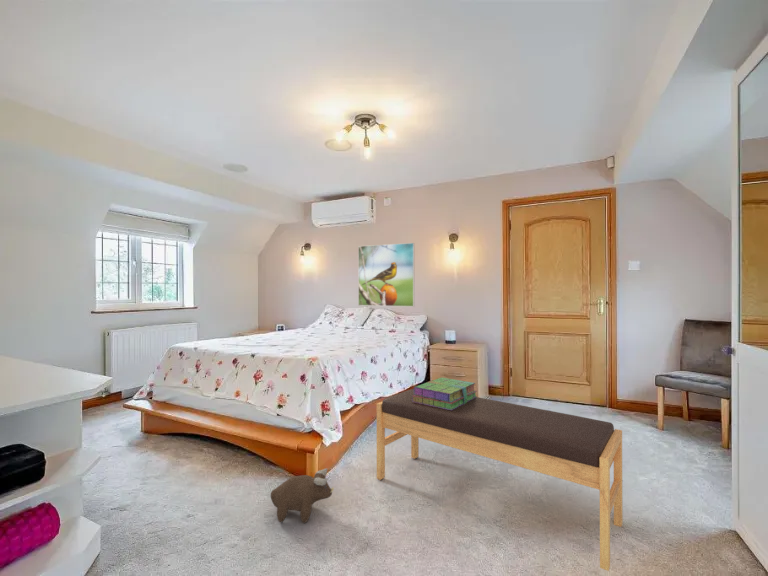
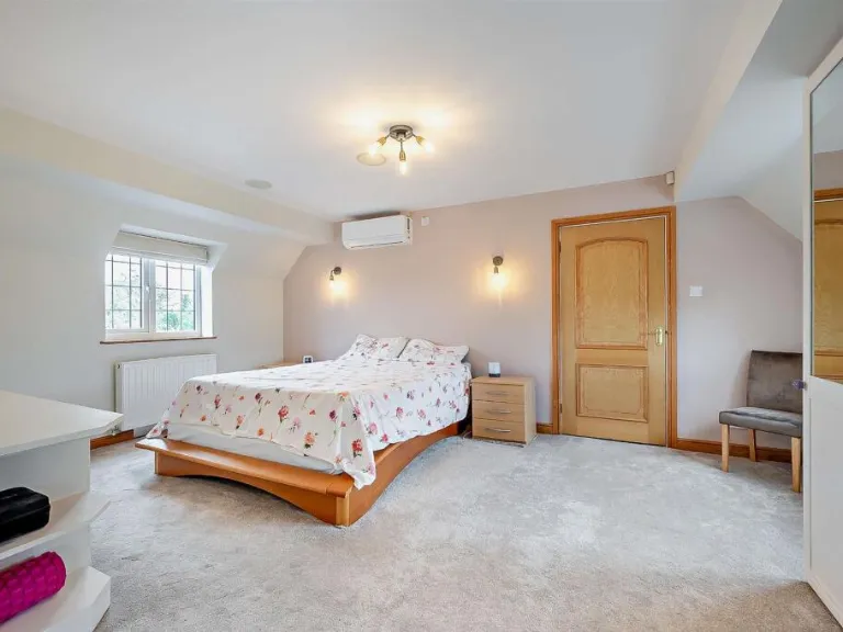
- plush toy [270,467,335,524]
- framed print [357,242,415,307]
- stack of books [412,377,478,410]
- bench [376,388,624,572]
